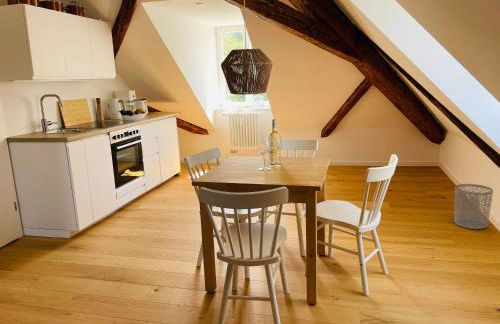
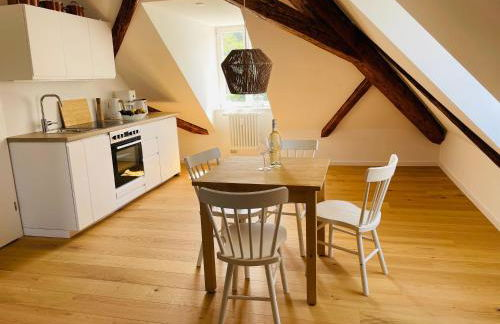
- waste bin [453,183,494,230]
